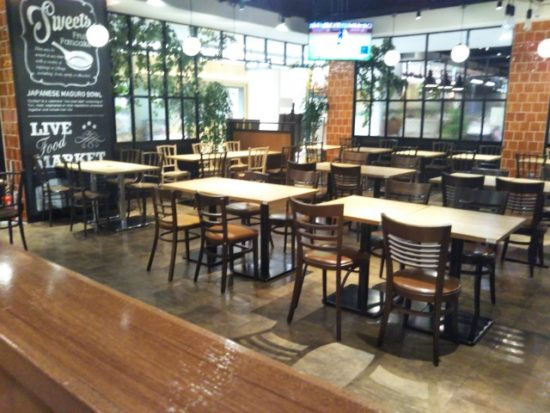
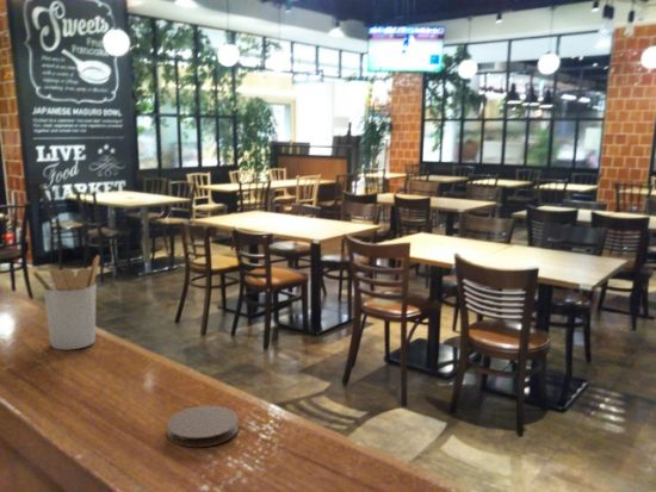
+ coaster [166,405,240,448]
+ utensil holder [30,254,100,351]
